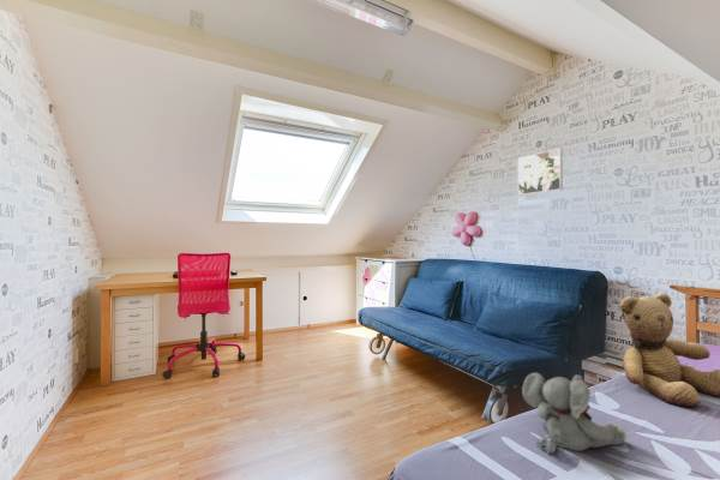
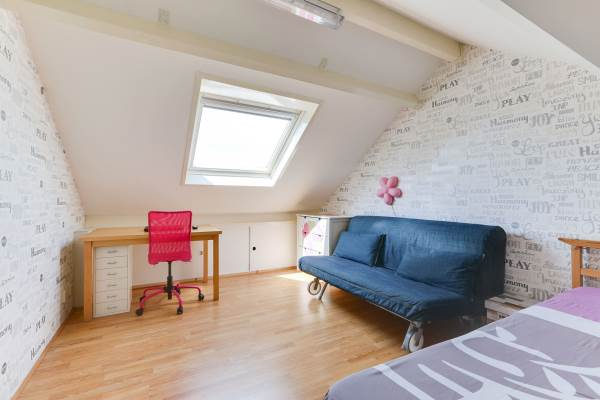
- teddy bear [618,292,720,409]
- plush elephant [521,372,628,456]
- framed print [517,146,564,197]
